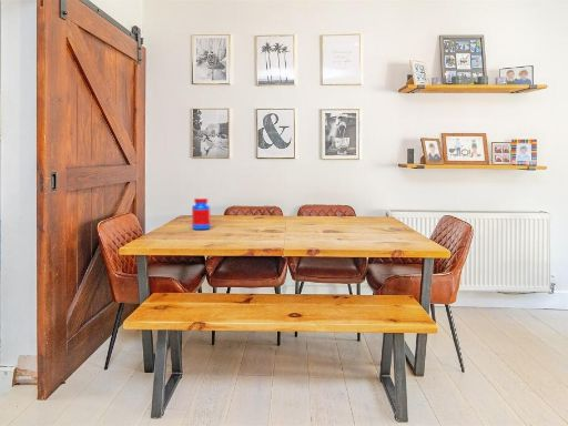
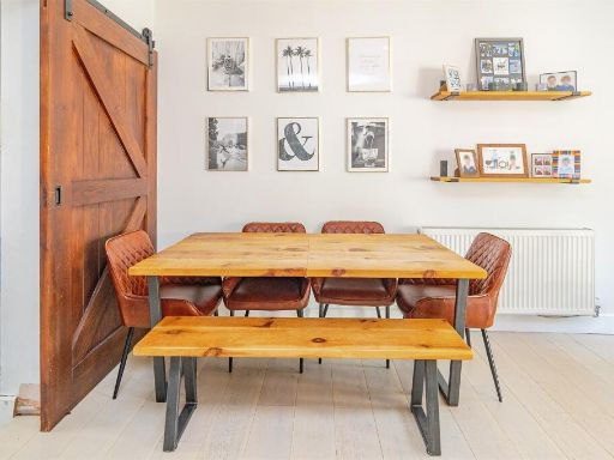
- jar [191,197,212,231]
